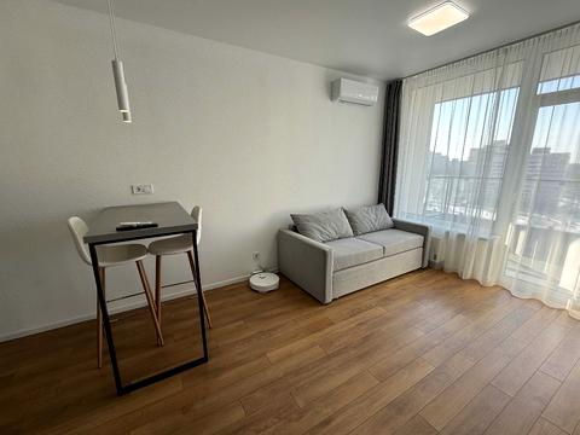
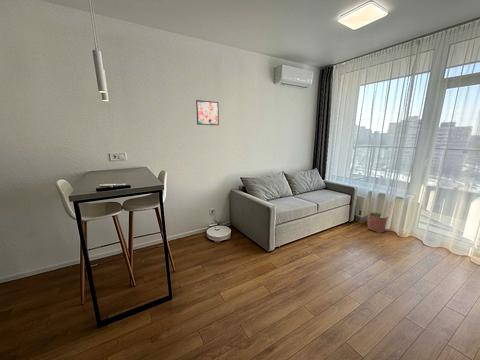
+ planter [367,211,389,234]
+ wall art [195,99,220,126]
